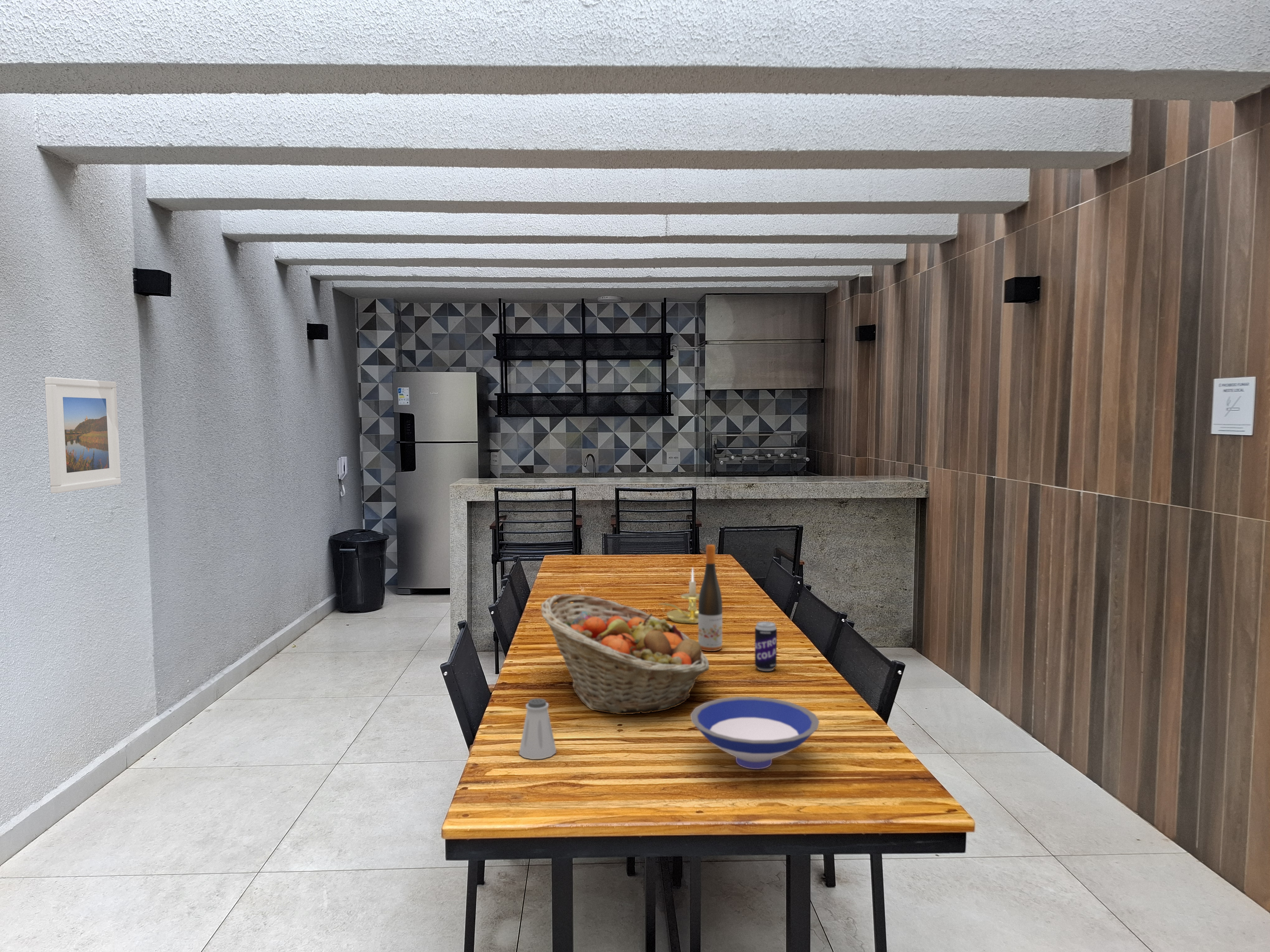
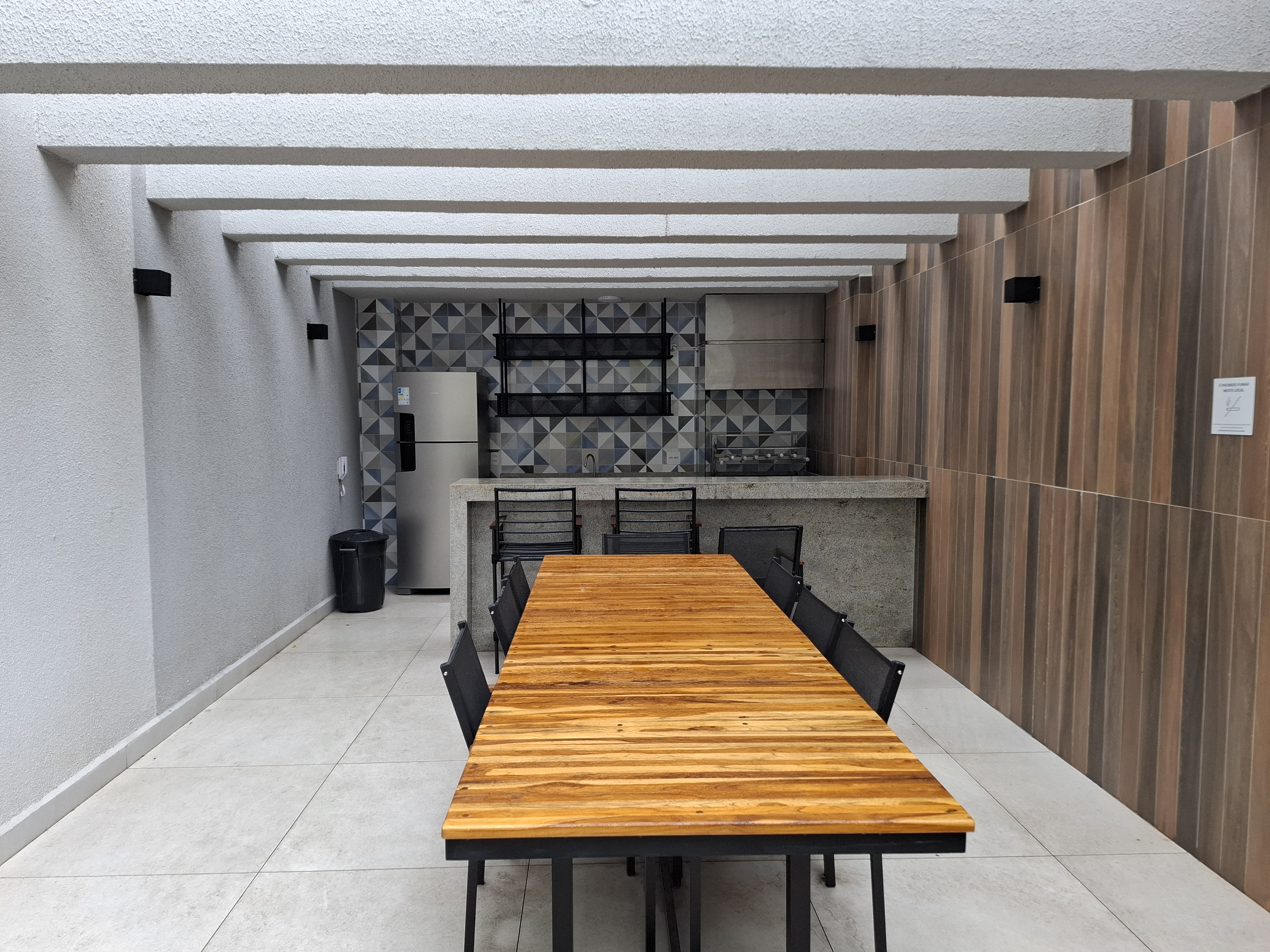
- fruit basket [540,594,710,715]
- beverage can [755,621,777,671]
- bowl [690,696,820,769]
- saltshaker [519,698,556,759]
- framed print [45,377,121,493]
- wine bottle [698,544,723,651]
- candle holder [658,567,699,624]
